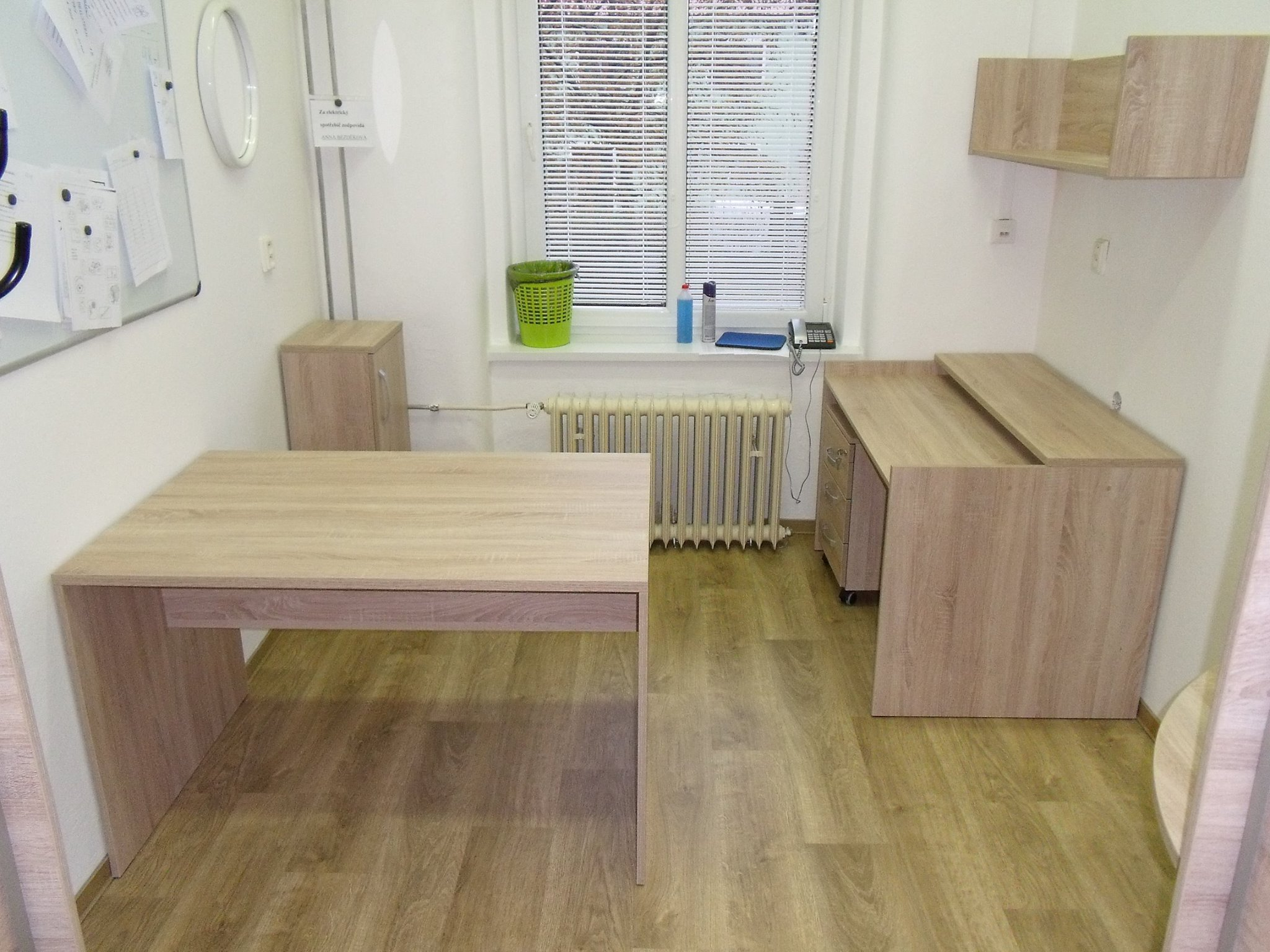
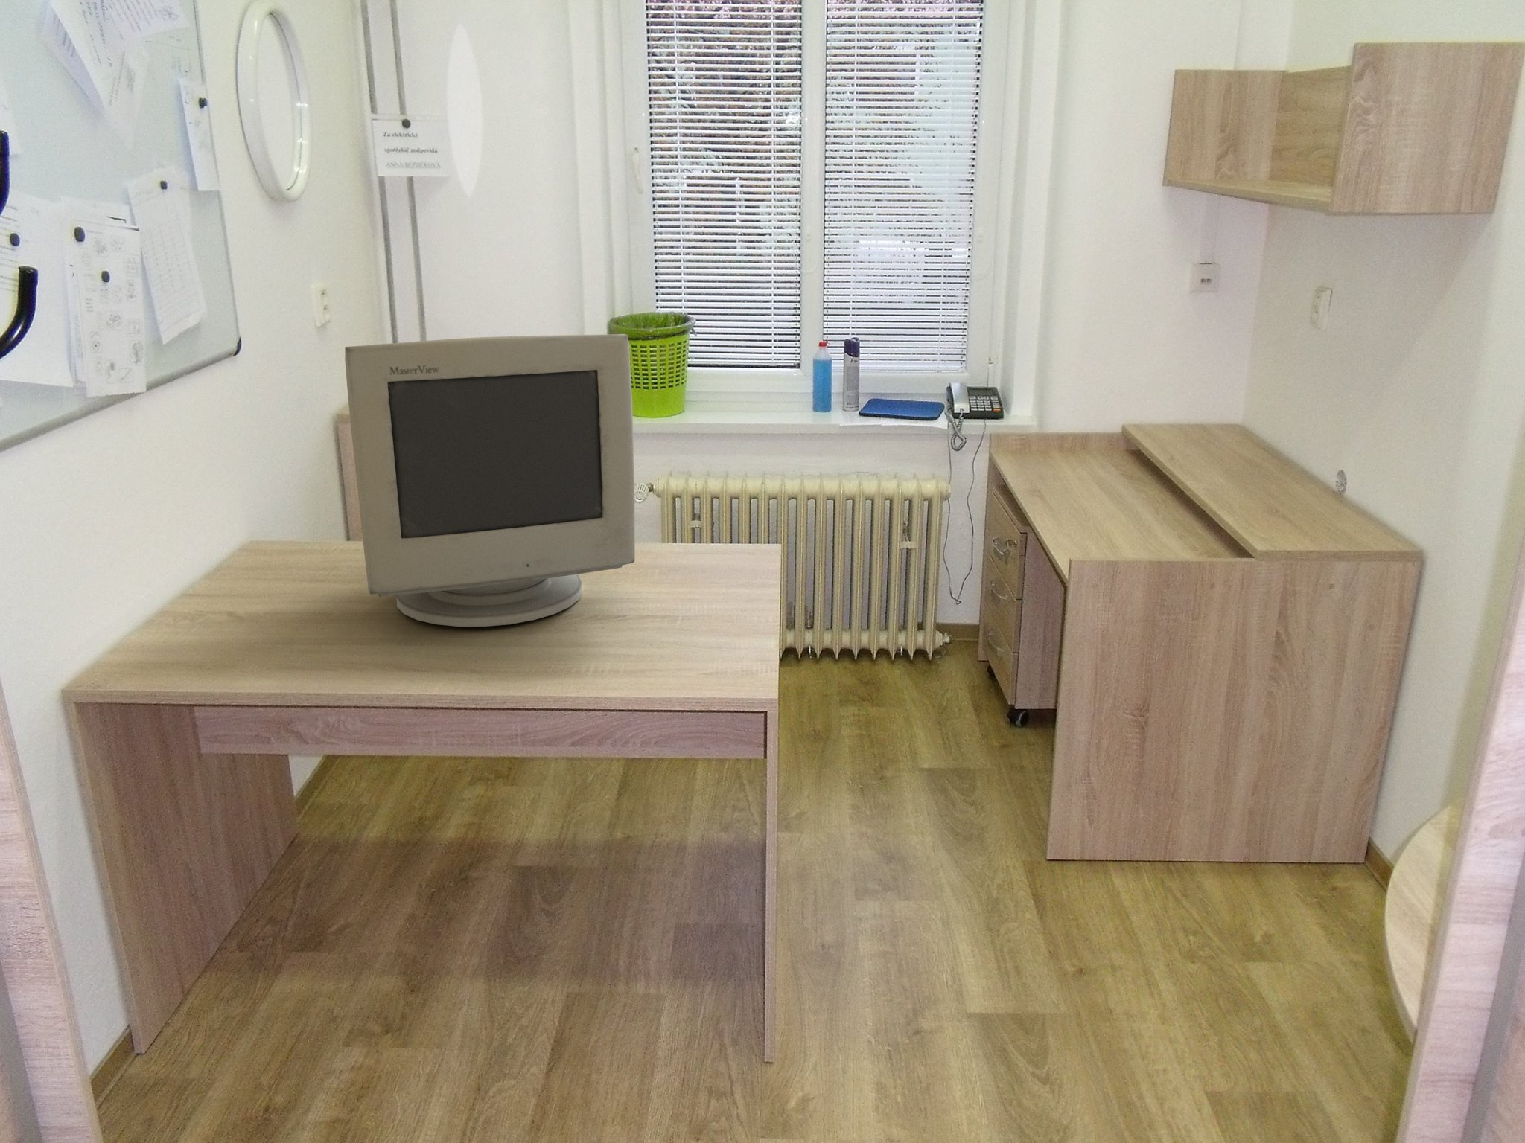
+ computer monitor [343,334,636,627]
